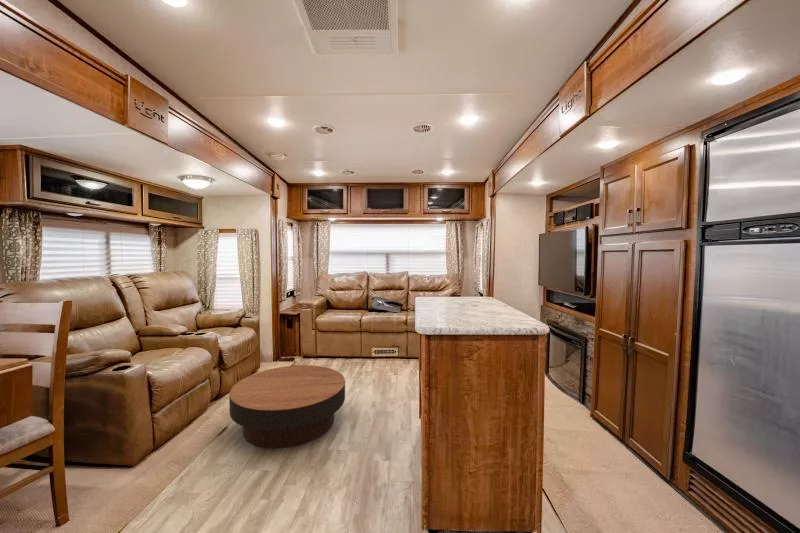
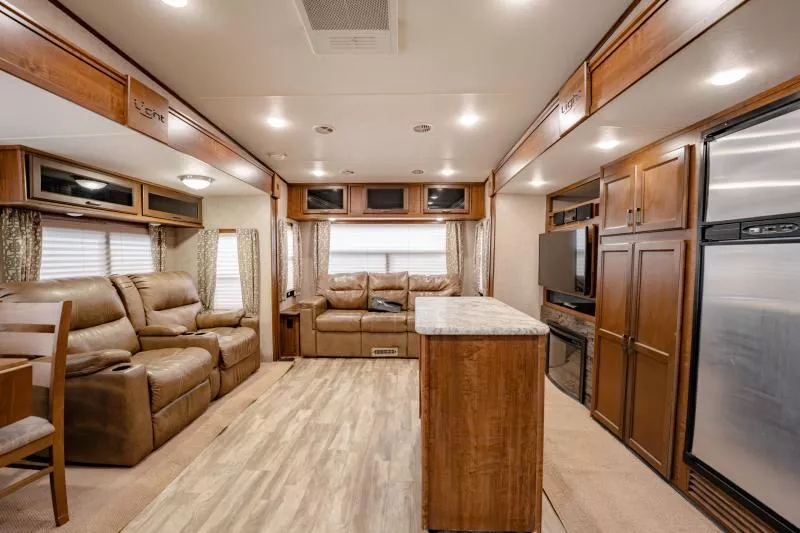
- coffee table [228,364,346,450]
